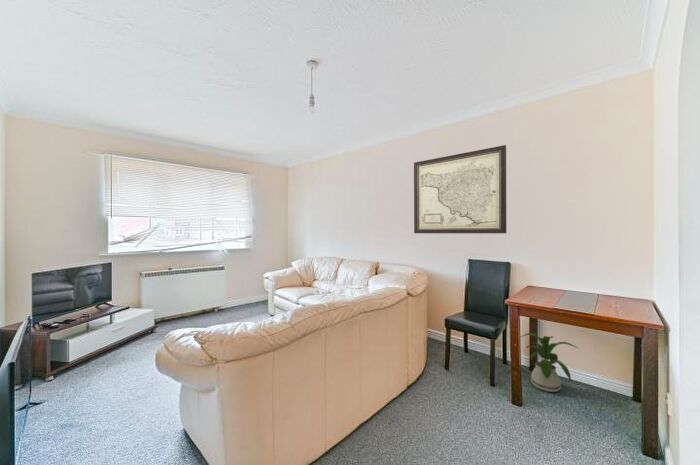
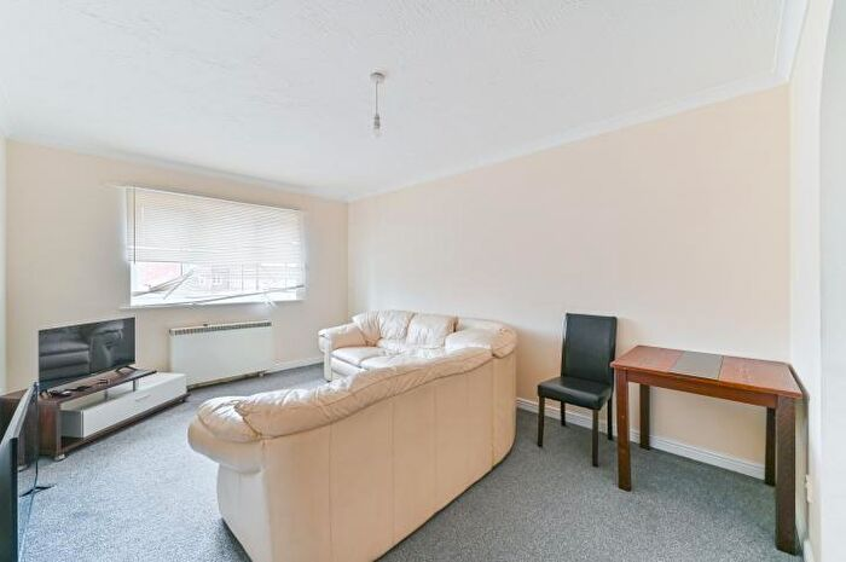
- house plant [520,332,580,393]
- wall art [413,144,507,234]
